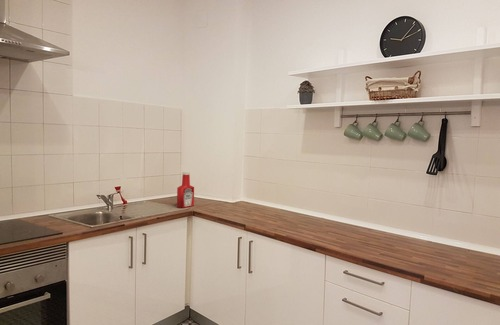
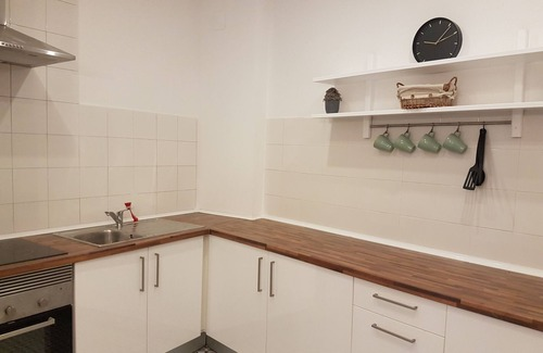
- soap bottle [176,171,195,209]
